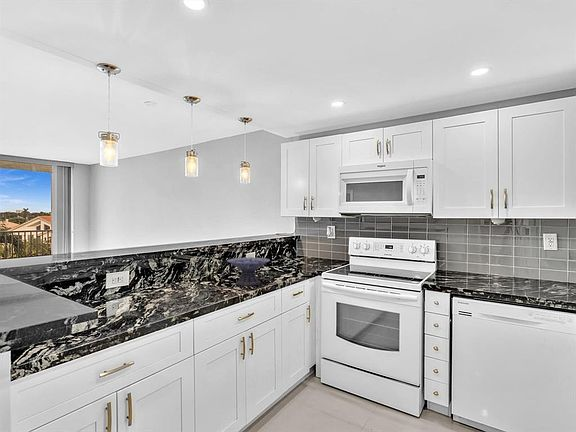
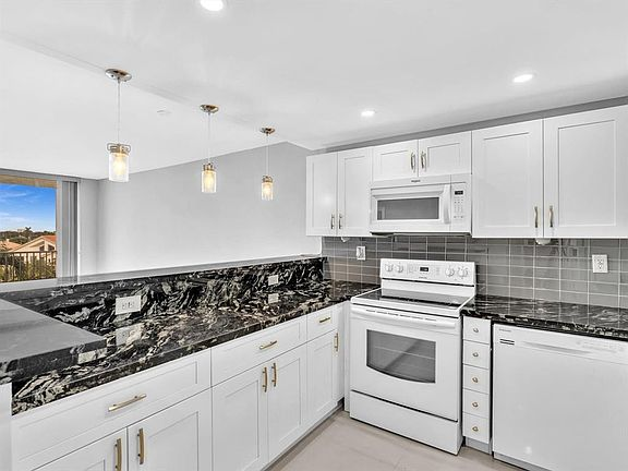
- decorative bowl [226,257,271,287]
